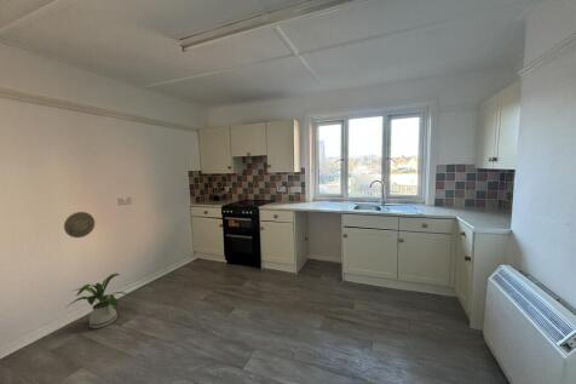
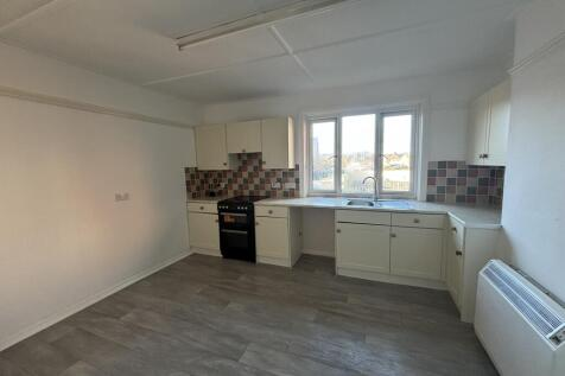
- house plant [67,273,132,329]
- decorative plate [63,211,96,239]
